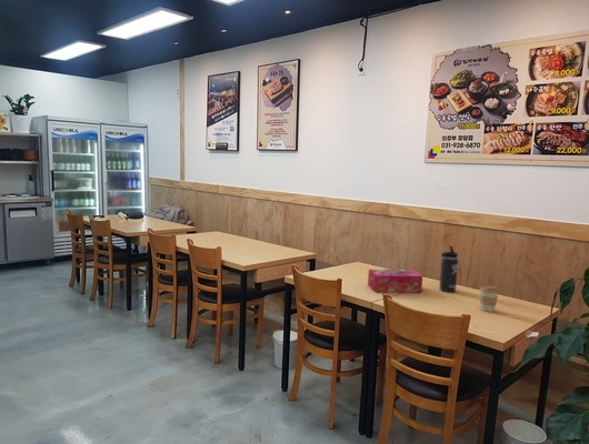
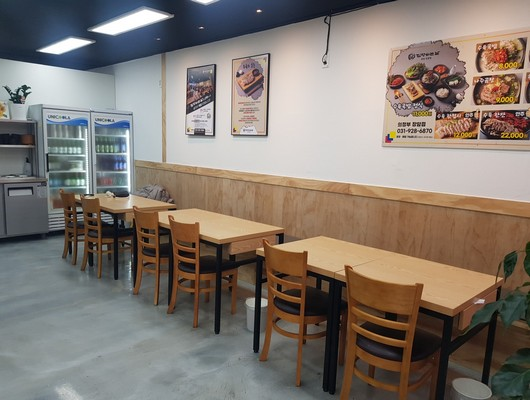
- tissue box [367,269,423,293]
- coffee cup [479,285,500,313]
- thermos bottle [438,244,459,293]
